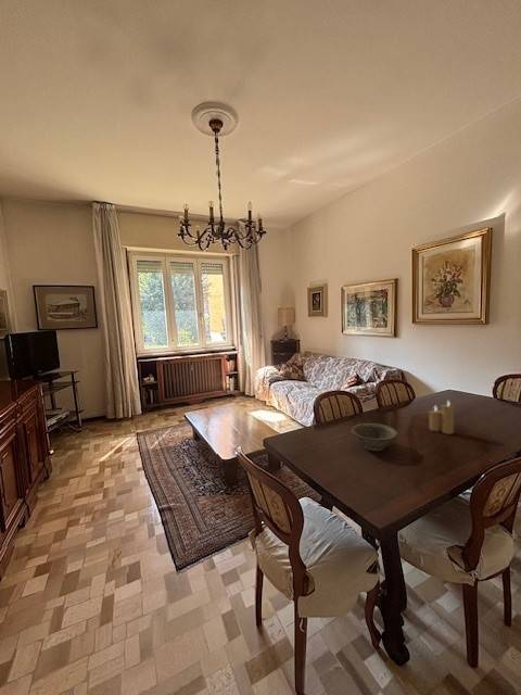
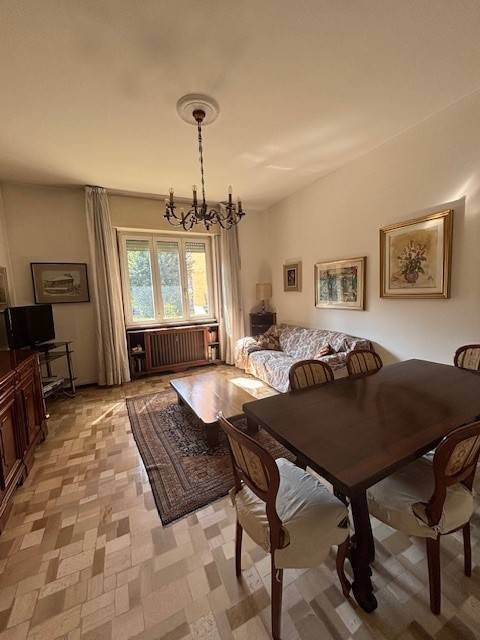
- candle [428,400,456,435]
- decorative bowl [351,422,398,452]
